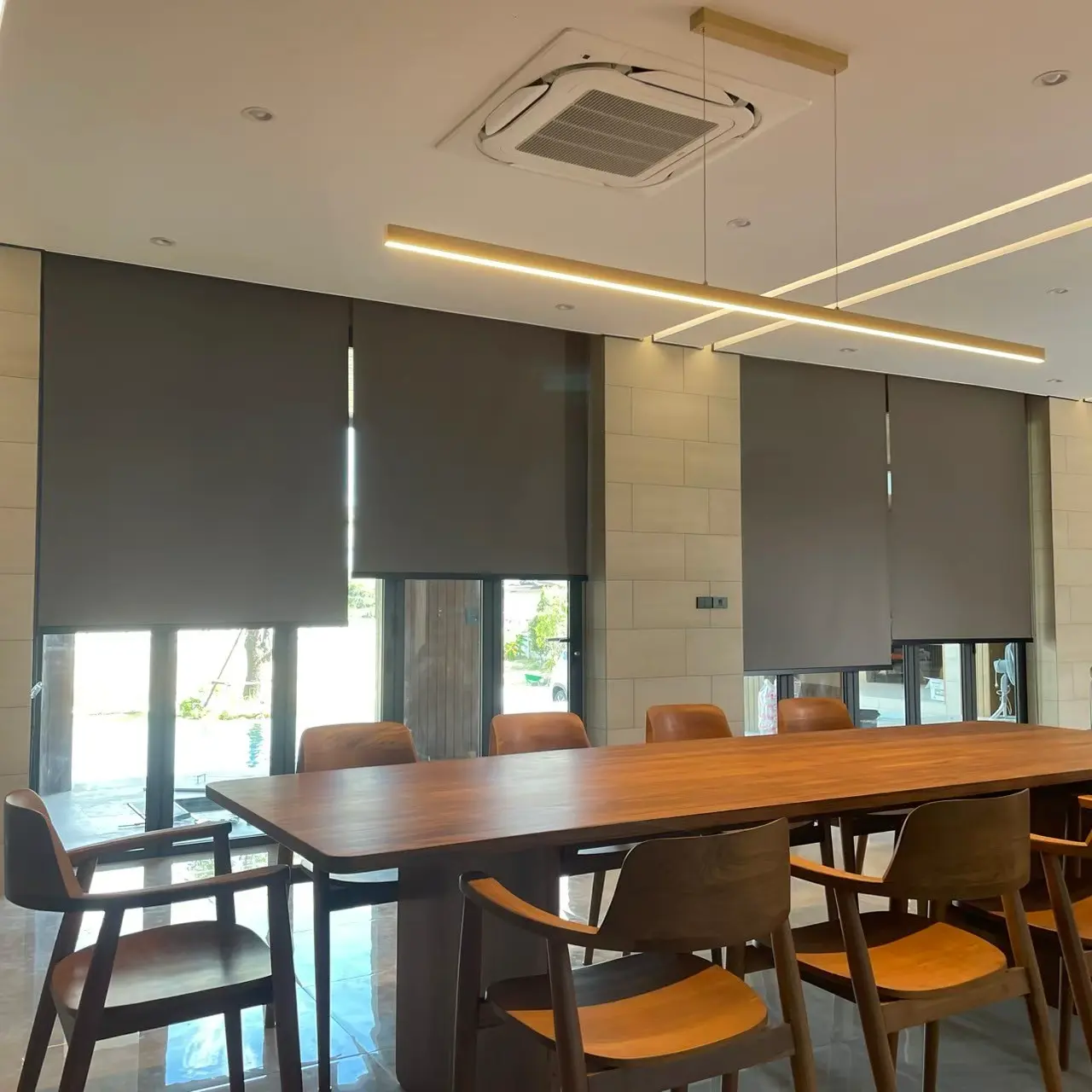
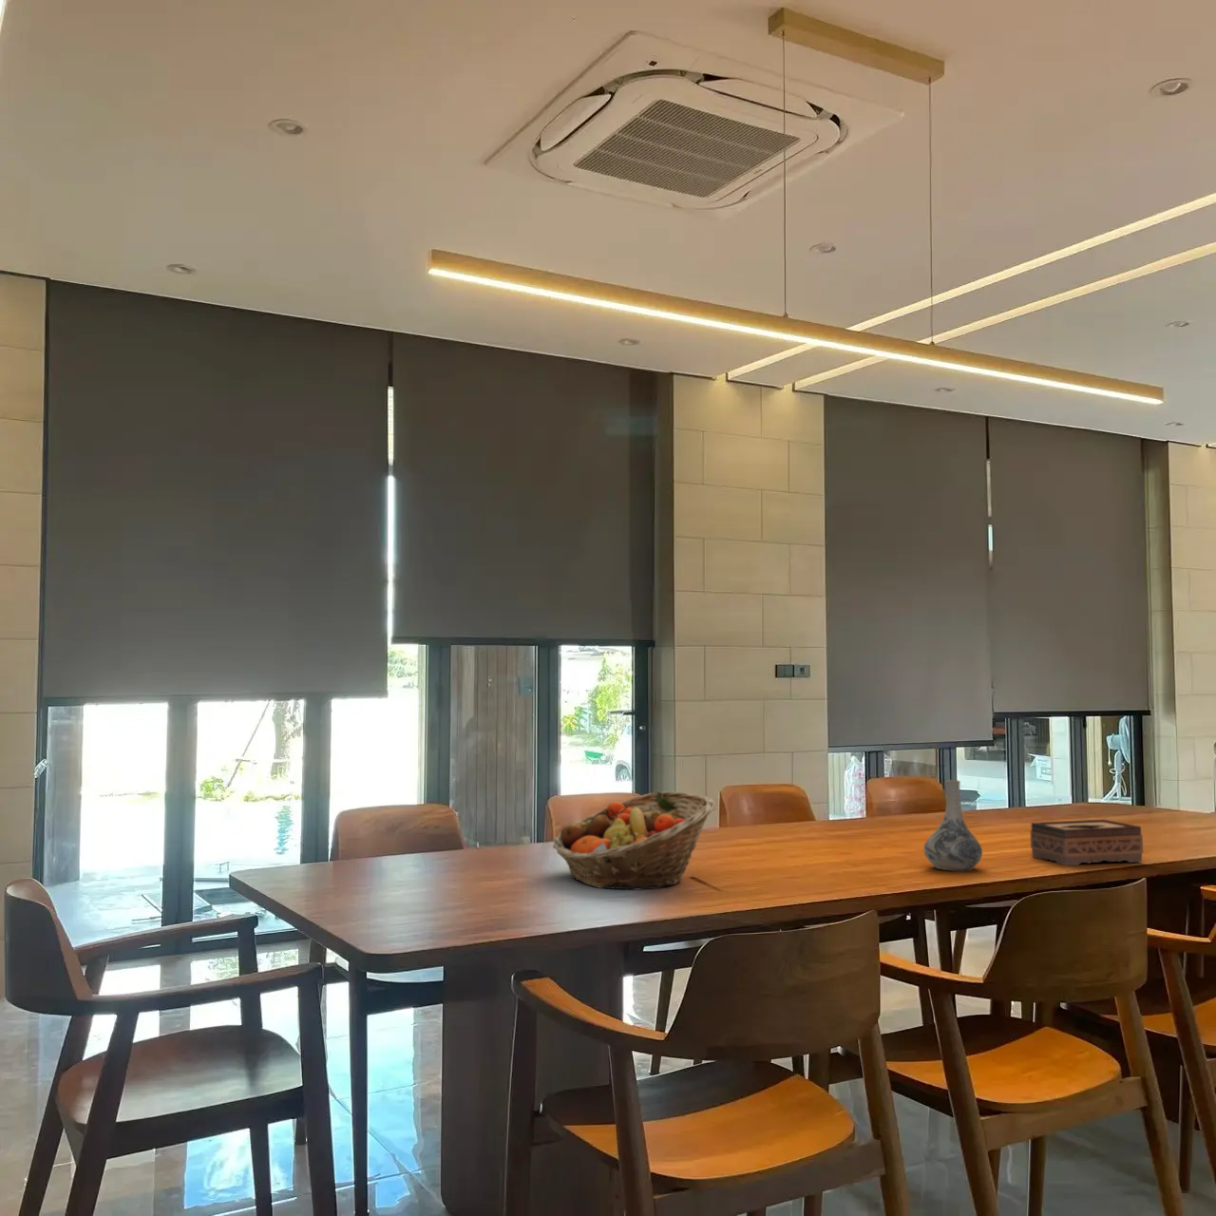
+ decorative vase [922,779,983,872]
+ fruit basket [552,791,716,891]
+ tissue box [1029,818,1144,866]
